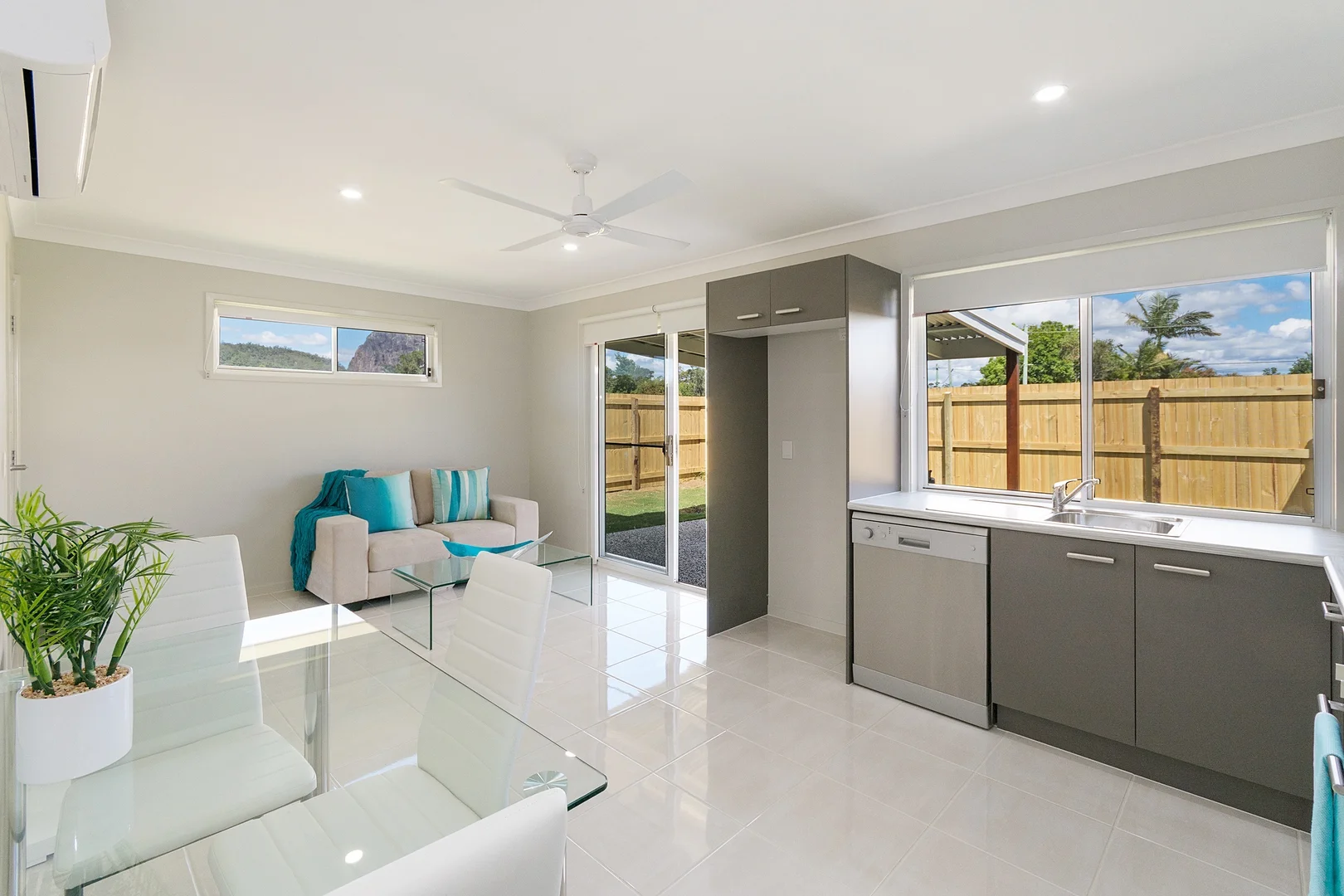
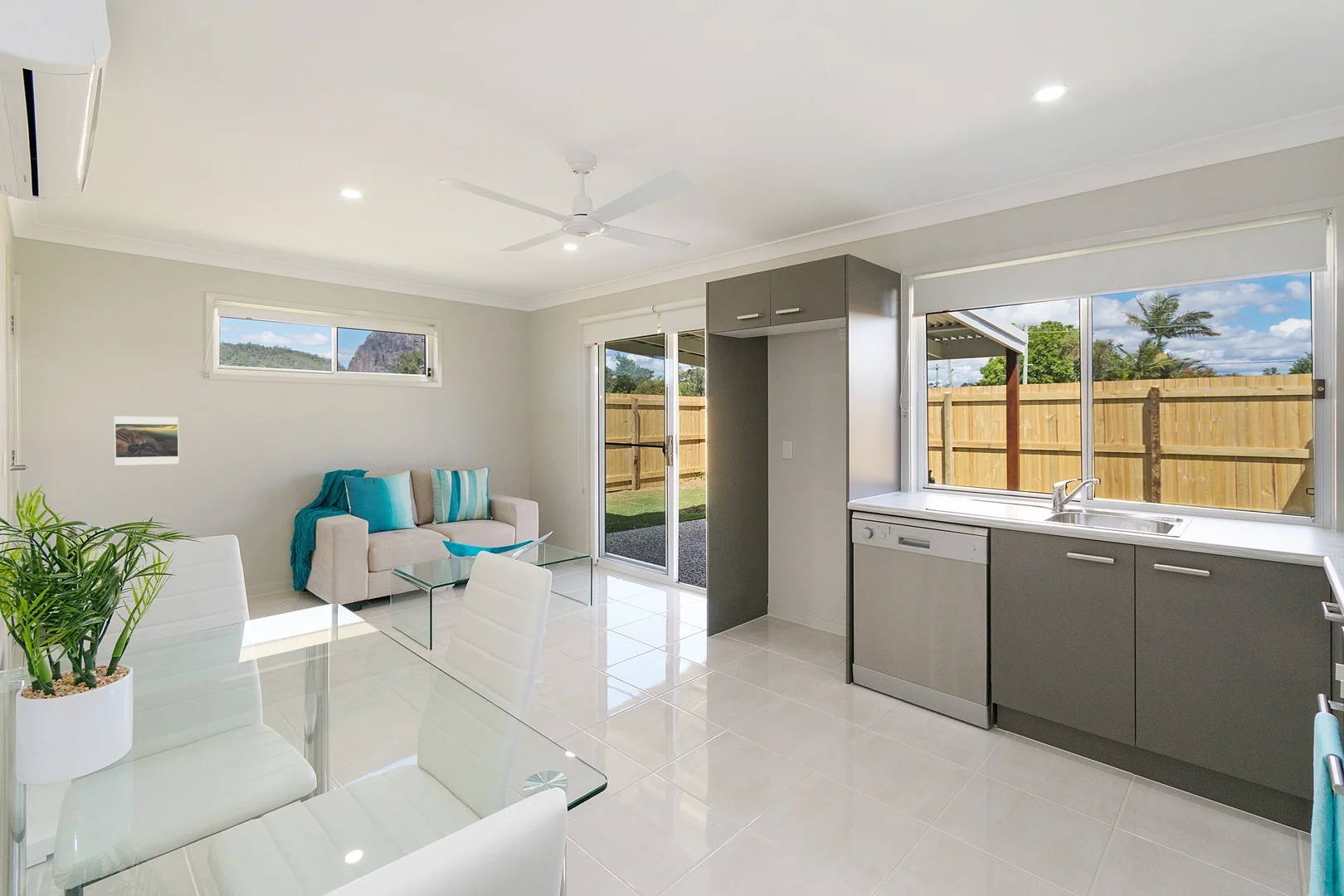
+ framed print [113,416,180,466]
